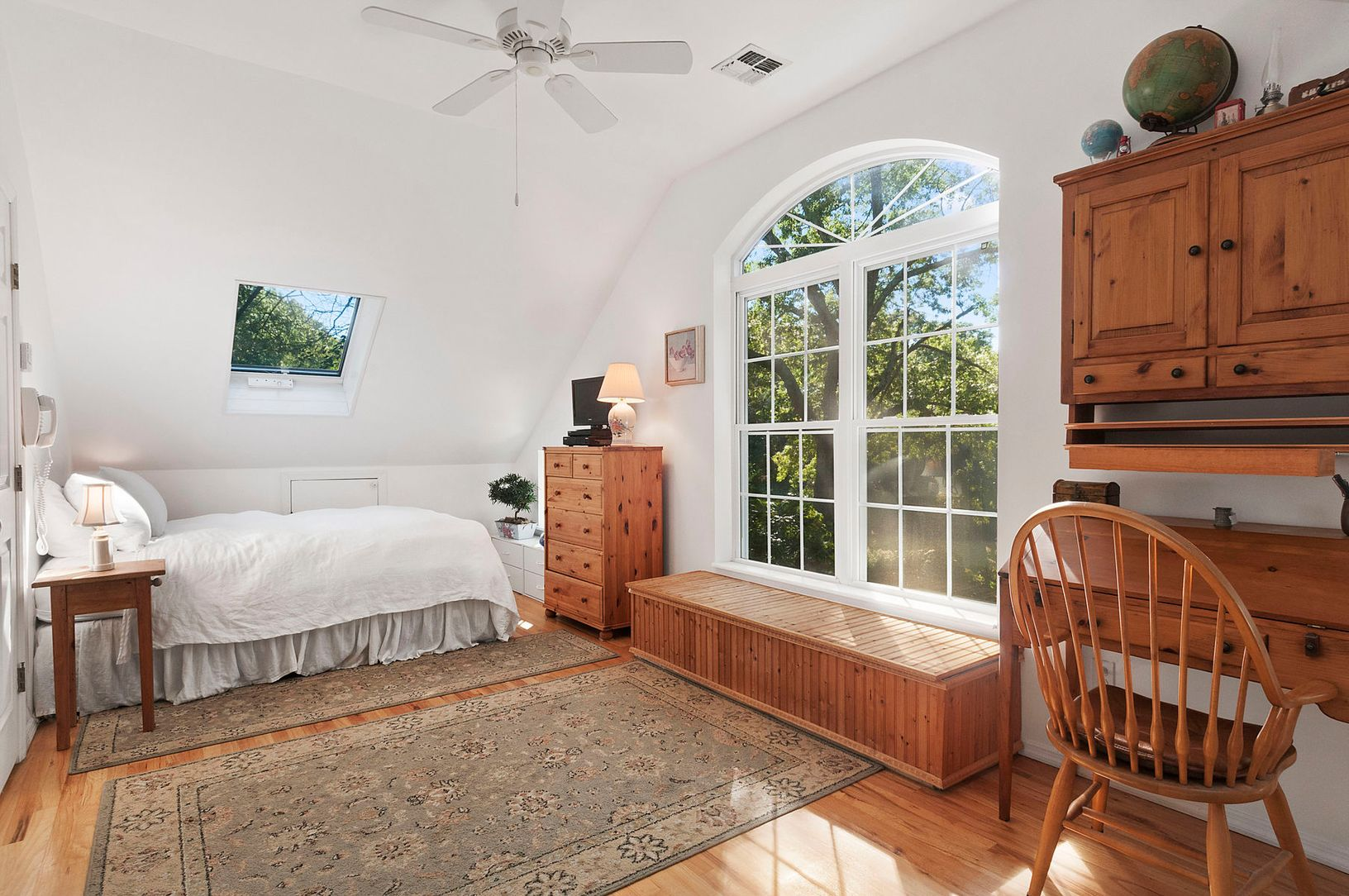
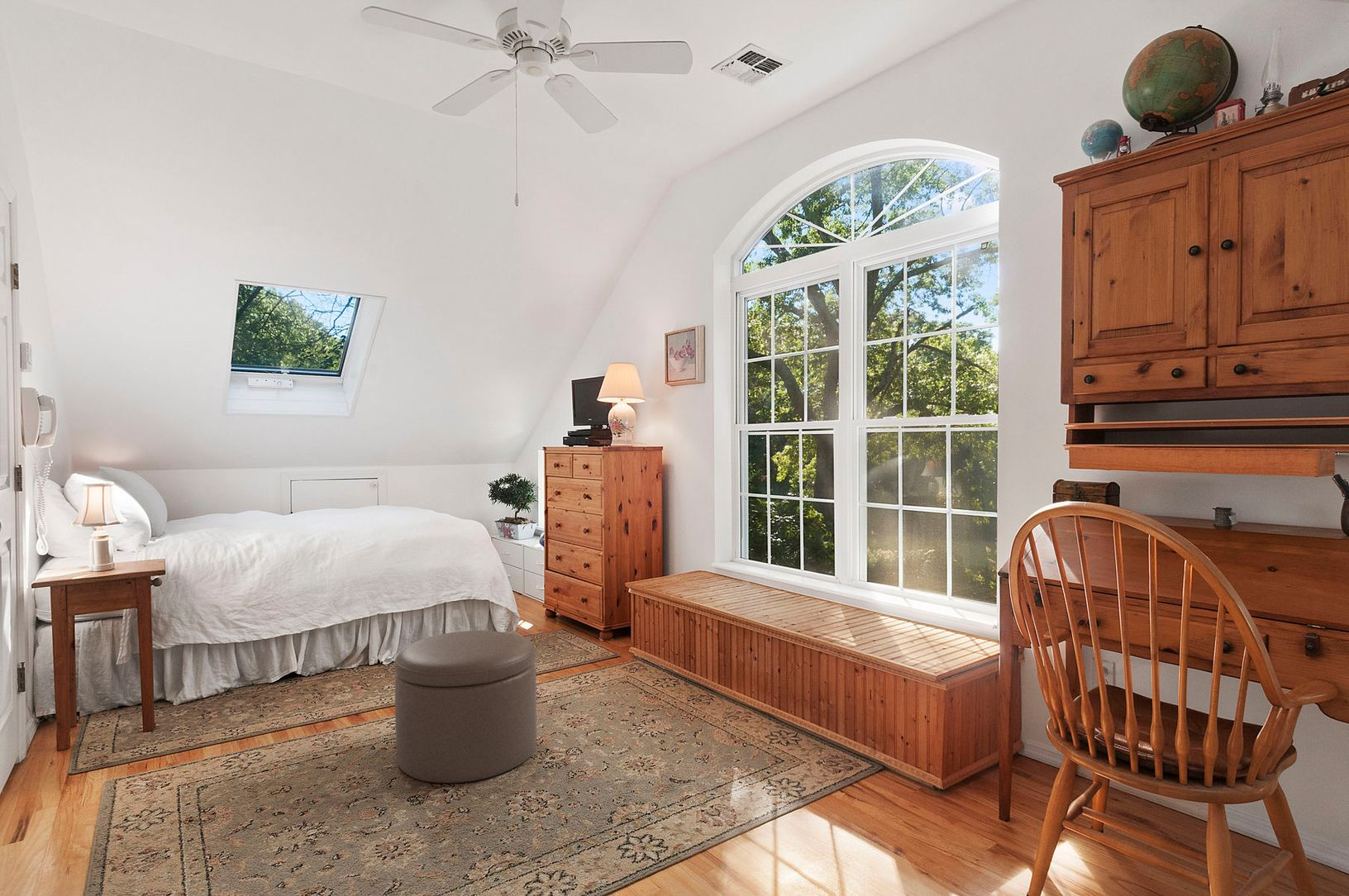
+ ottoman [393,630,537,784]
